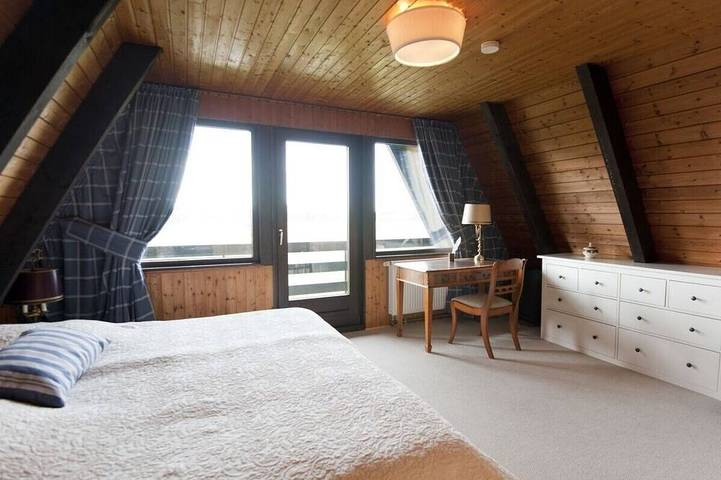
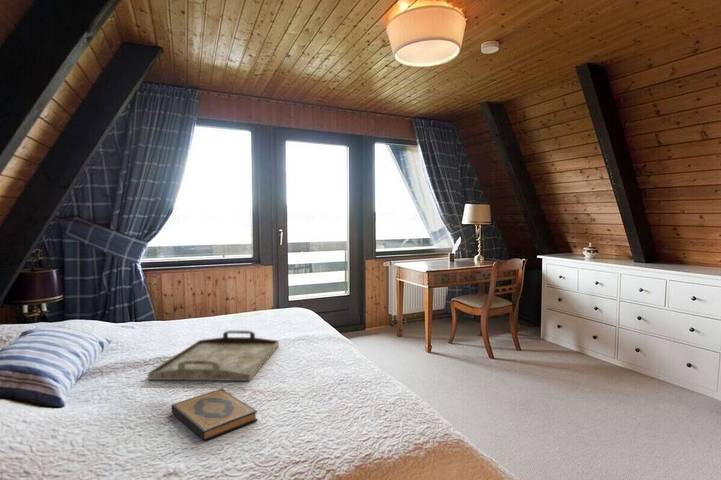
+ serving tray [147,330,280,382]
+ hardback book [170,388,258,442]
